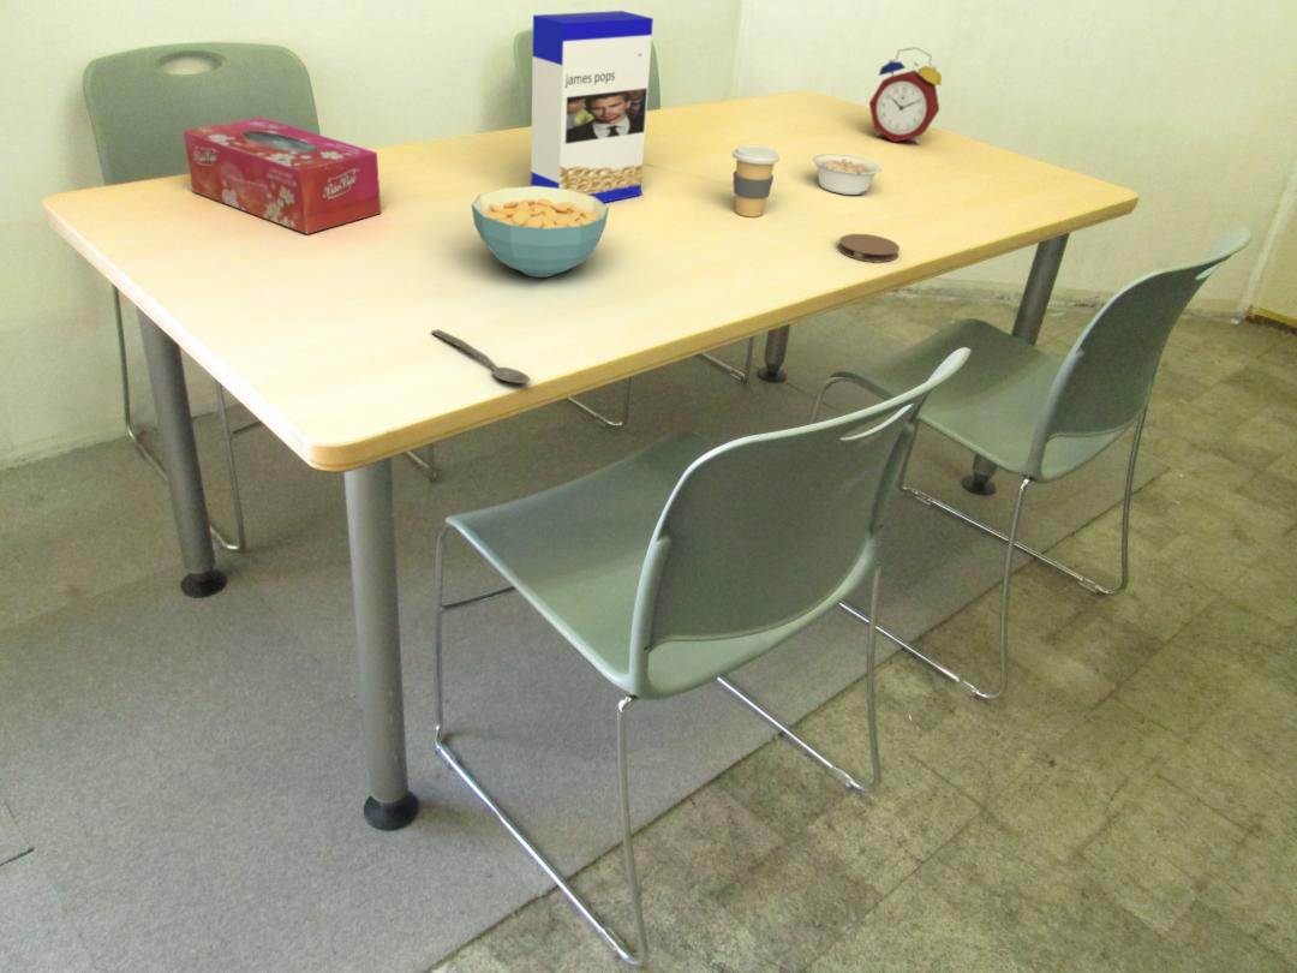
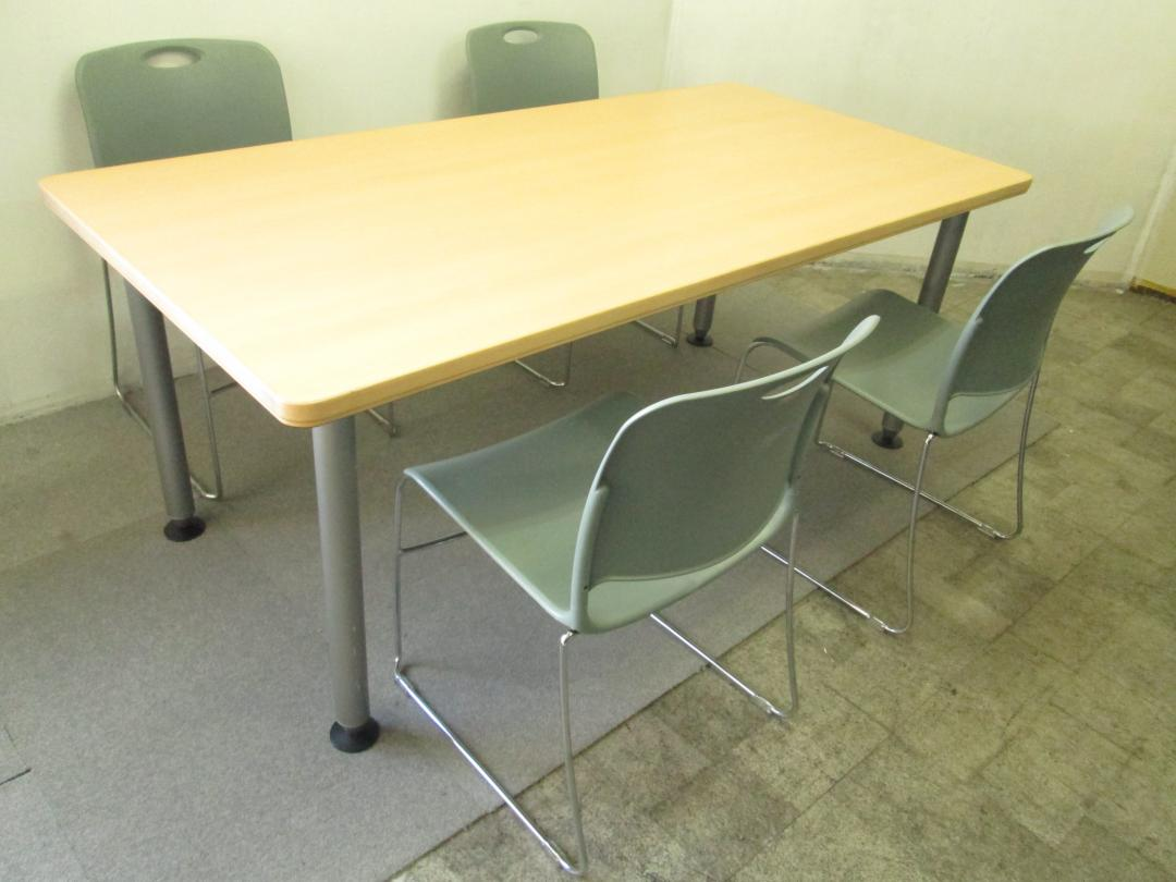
- tissue box [181,117,382,235]
- coaster [837,233,901,263]
- cereal bowl [471,185,610,279]
- spoon [430,328,531,384]
- legume [812,153,883,196]
- cereal box [530,10,655,204]
- coffee cup [731,144,781,219]
- alarm clock [868,46,943,145]
